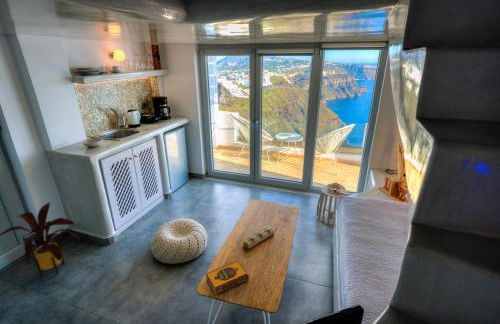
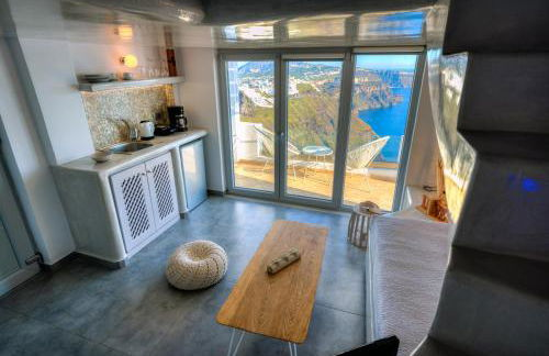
- hardback book [205,260,250,296]
- house plant [0,201,81,278]
